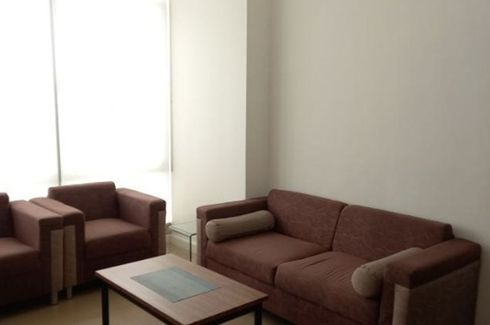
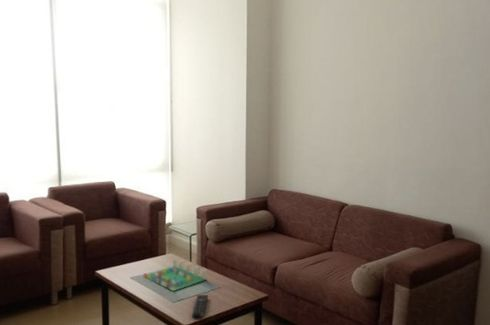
+ remote control [191,294,209,321]
+ board game [142,257,208,292]
